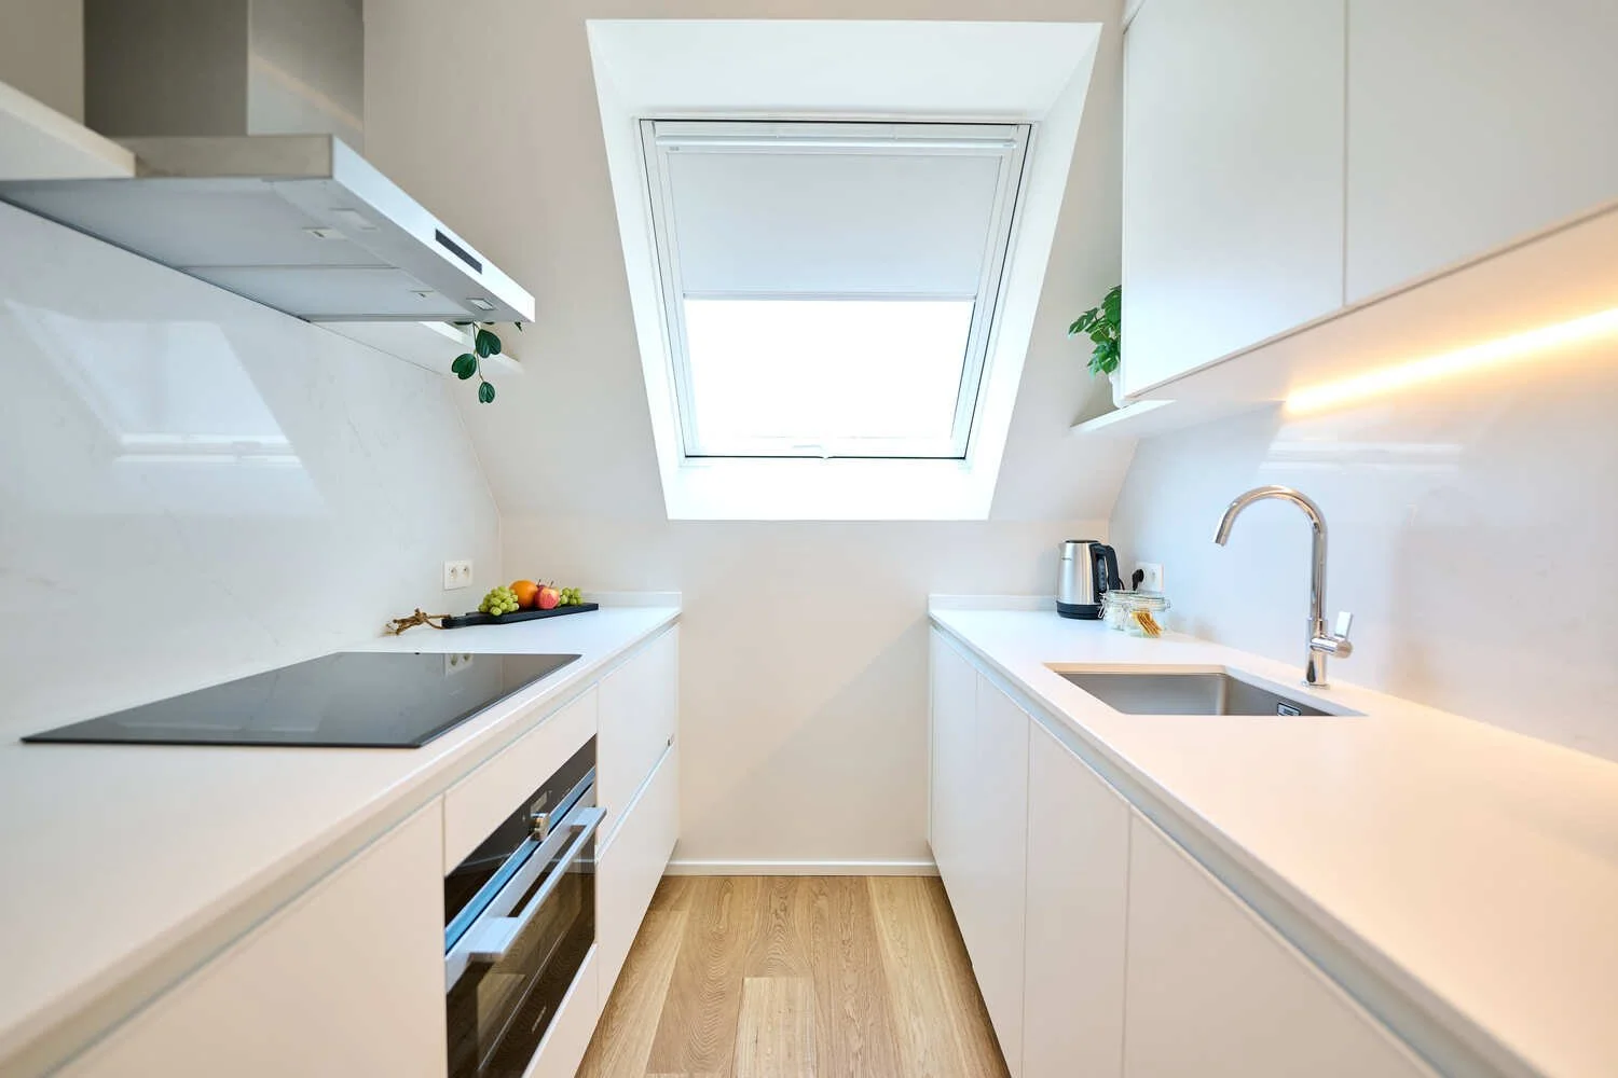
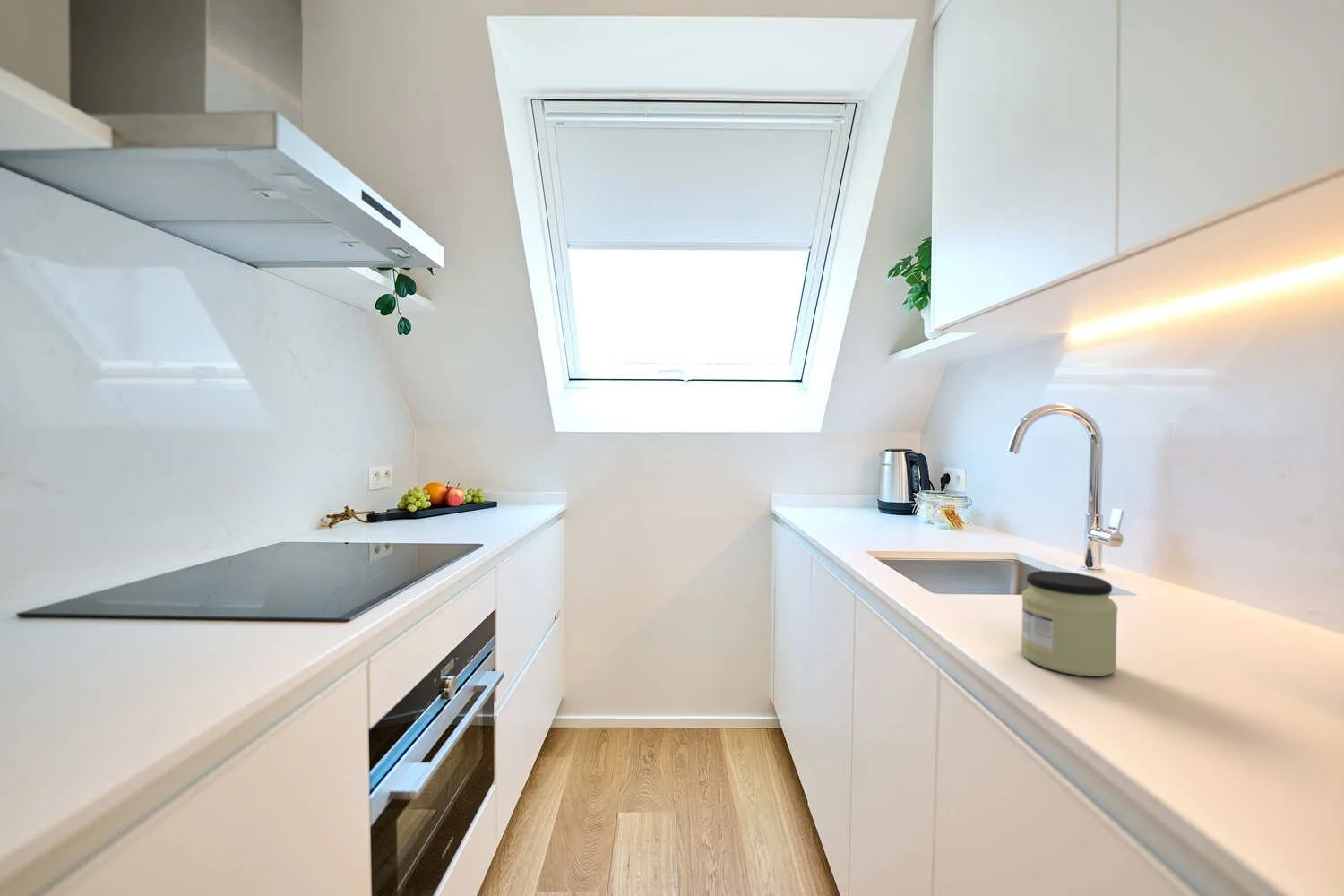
+ jar [1021,570,1118,677]
